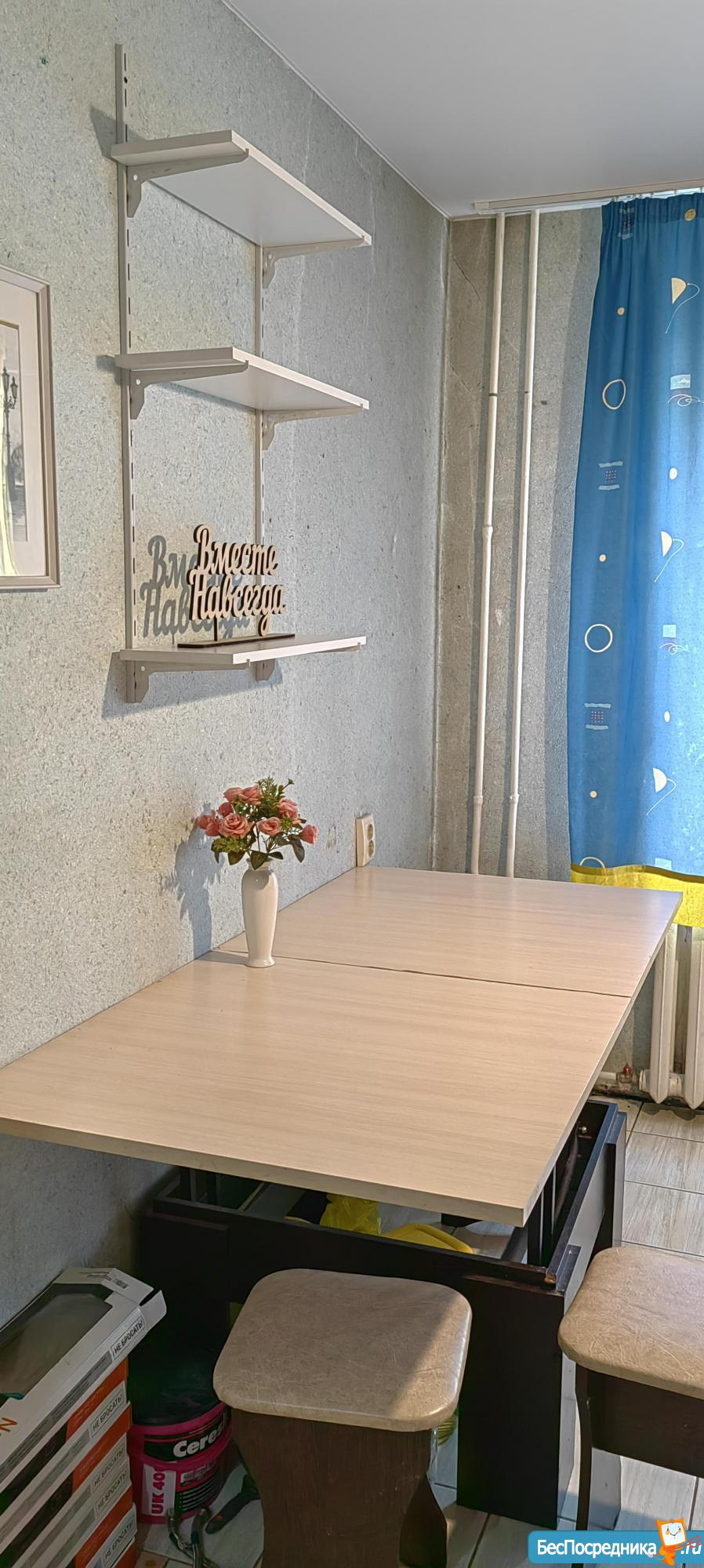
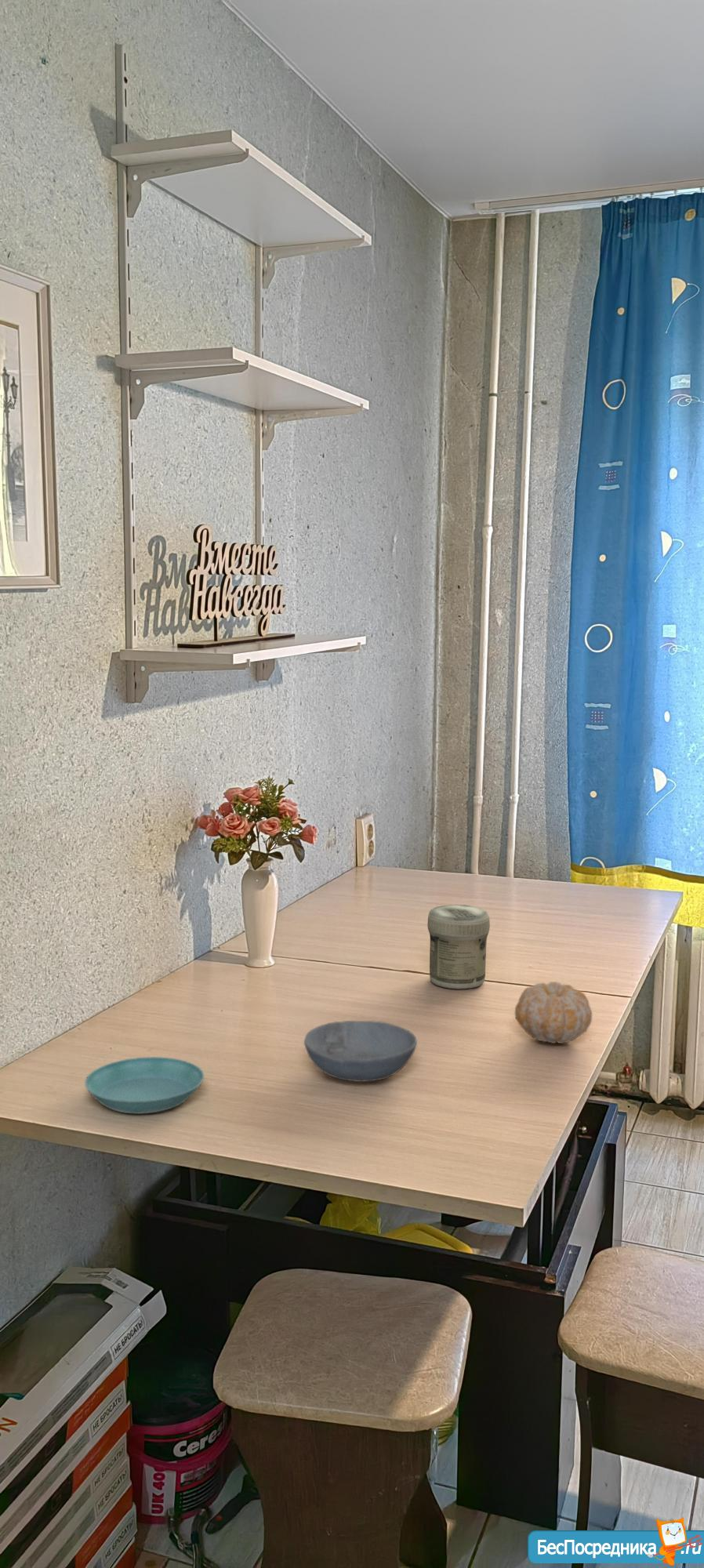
+ bowl [303,1020,418,1083]
+ fruit [514,981,593,1044]
+ saucer [84,1056,205,1115]
+ jar [426,904,491,989]
